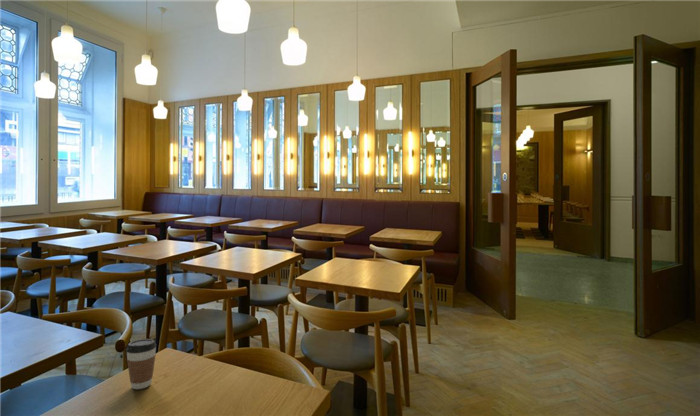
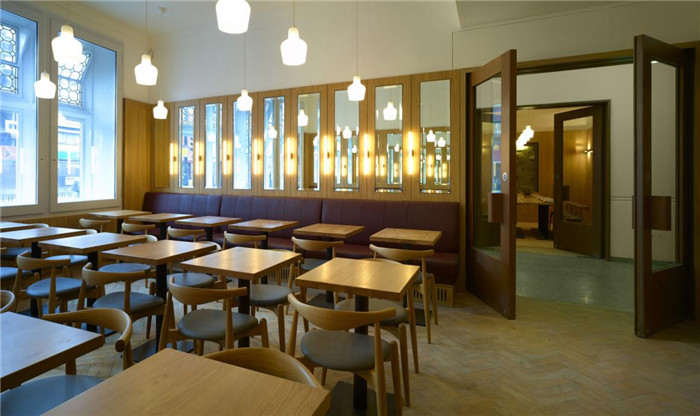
- coffee cup [125,338,158,390]
